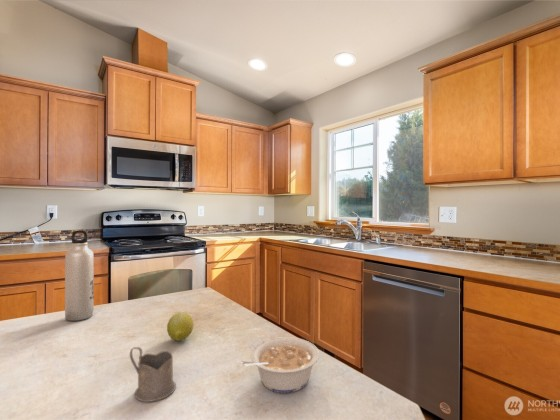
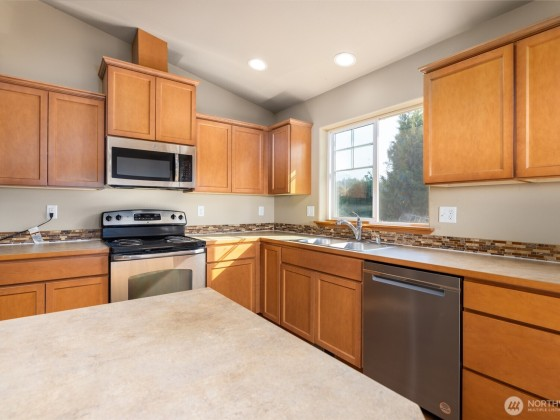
- fruit [166,312,195,342]
- tea glass holder [129,346,177,403]
- legume [241,336,320,394]
- water bottle [64,229,95,322]
